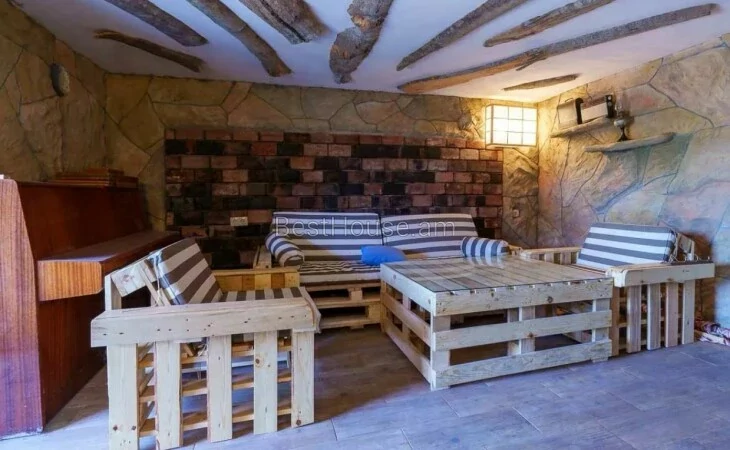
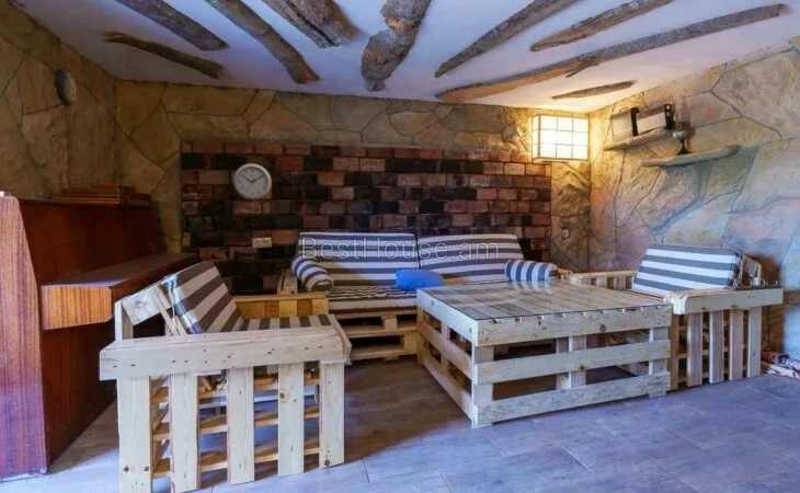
+ wall clock [232,162,273,202]
